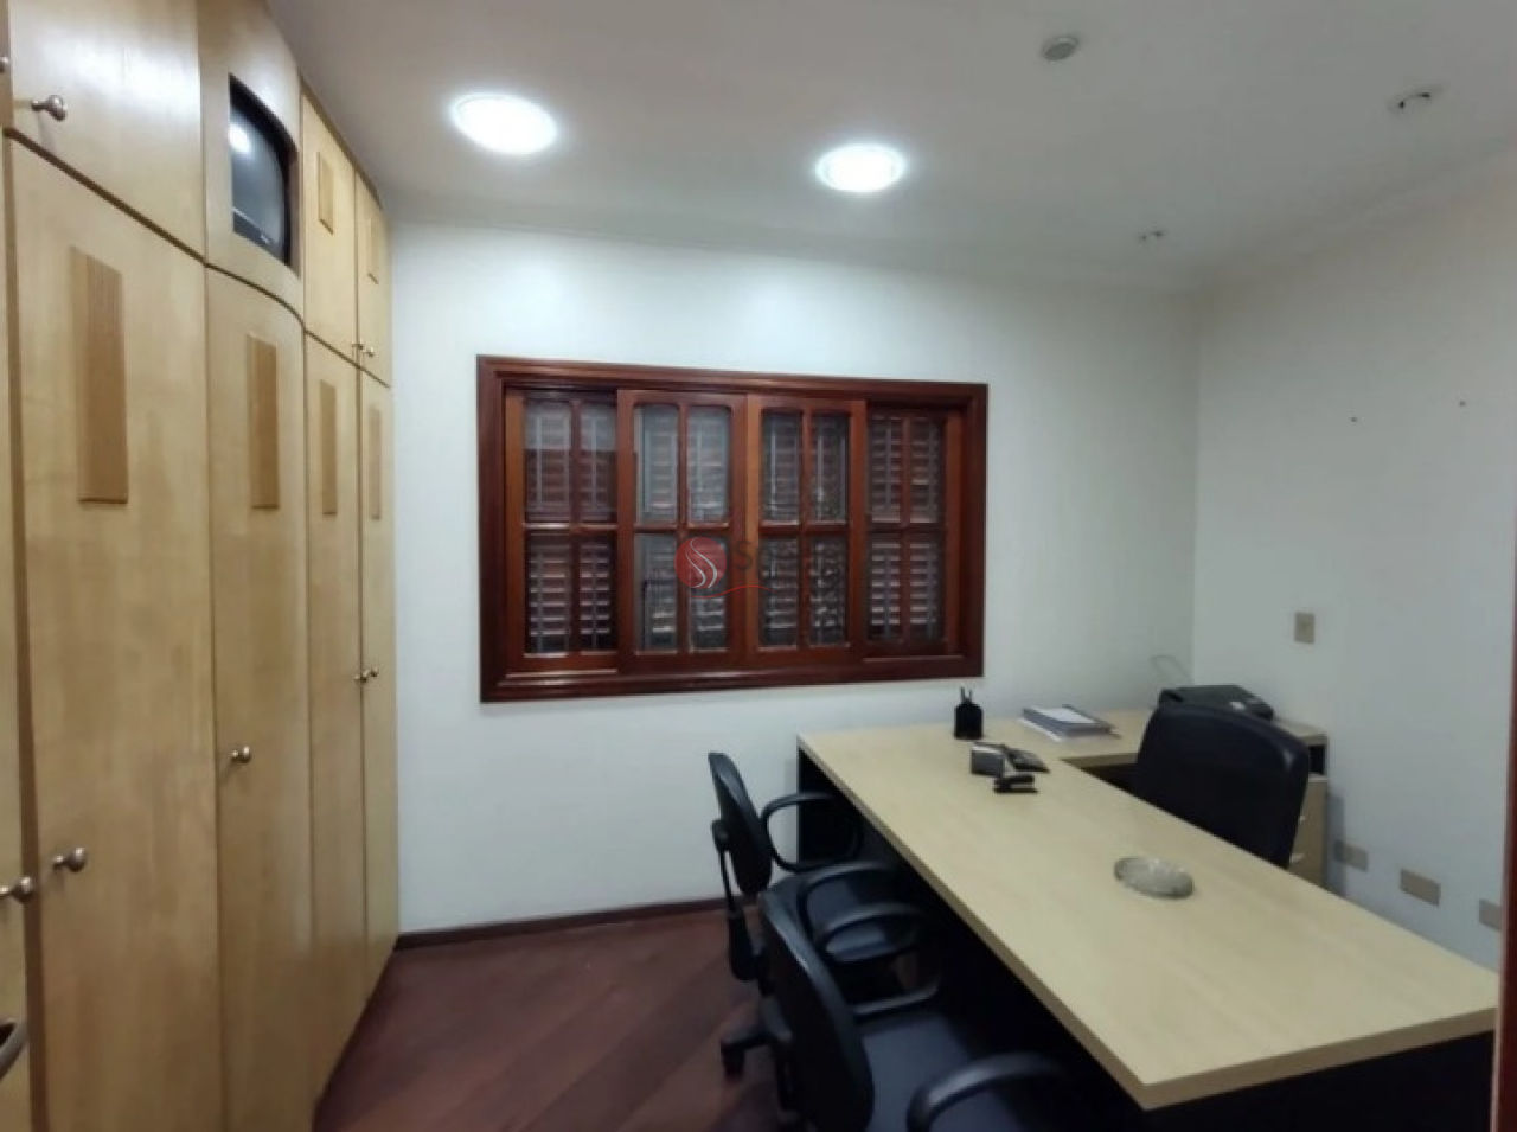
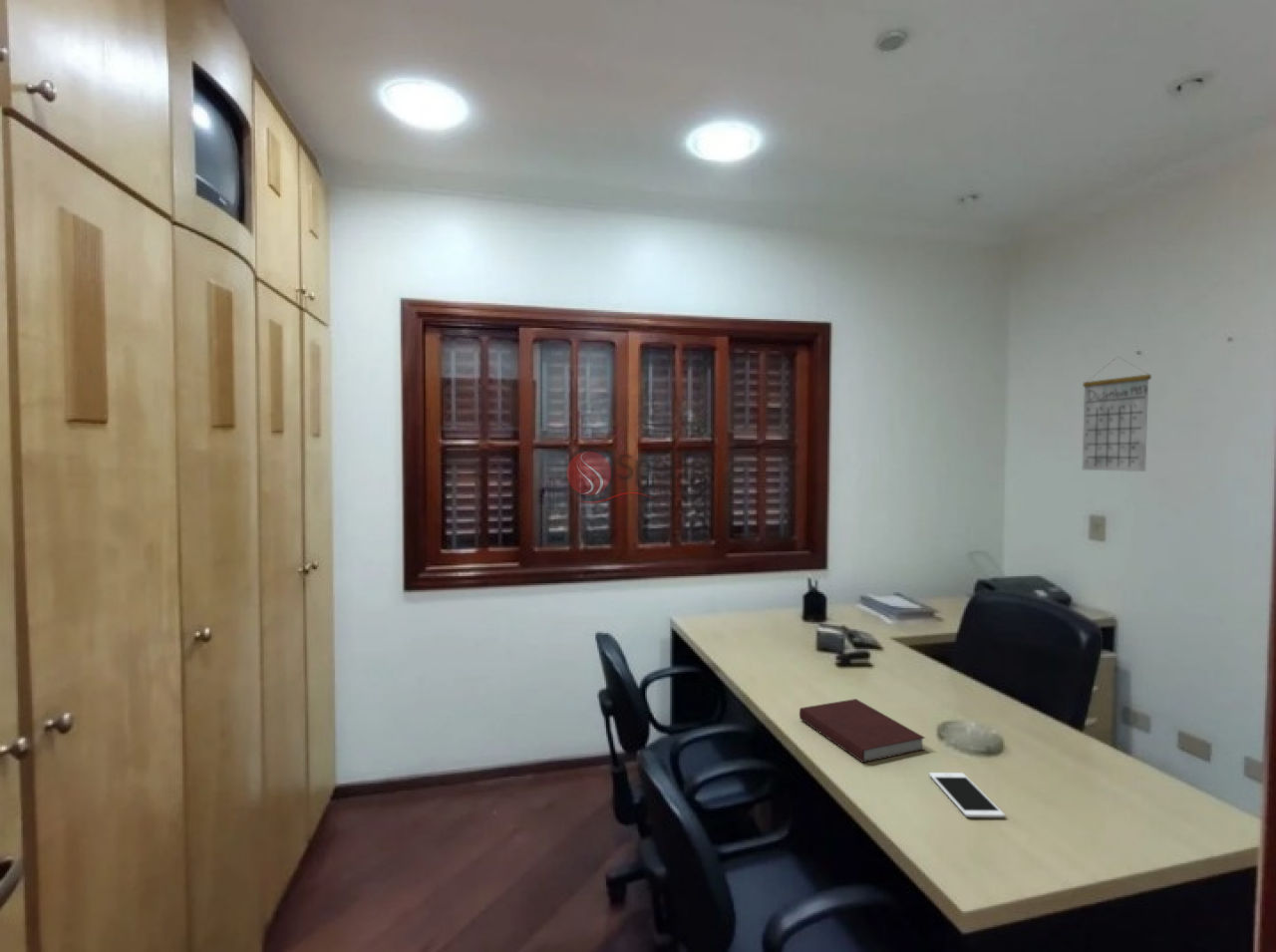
+ notebook [798,698,926,764]
+ calendar [1082,356,1152,473]
+ cell phone [928,772,1006,818]
